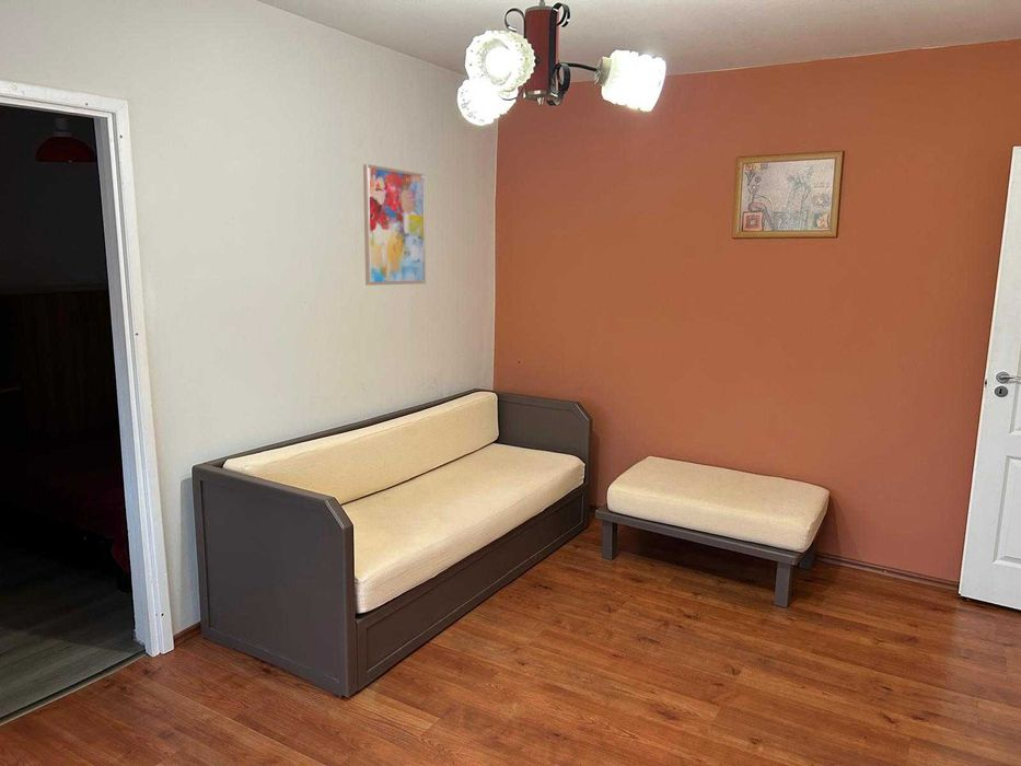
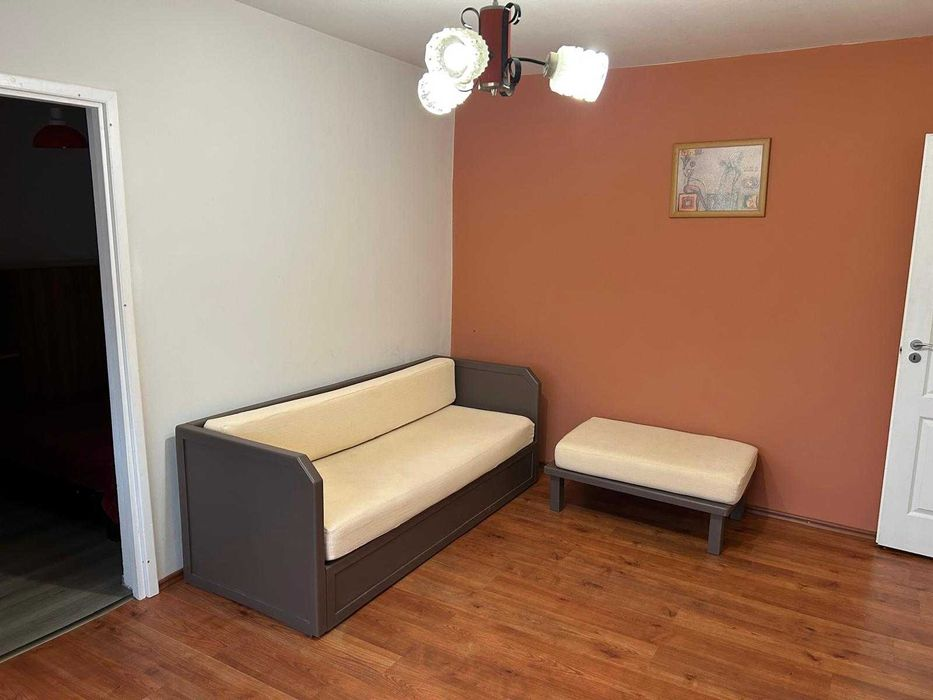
- wall art [362,163,427,287]
